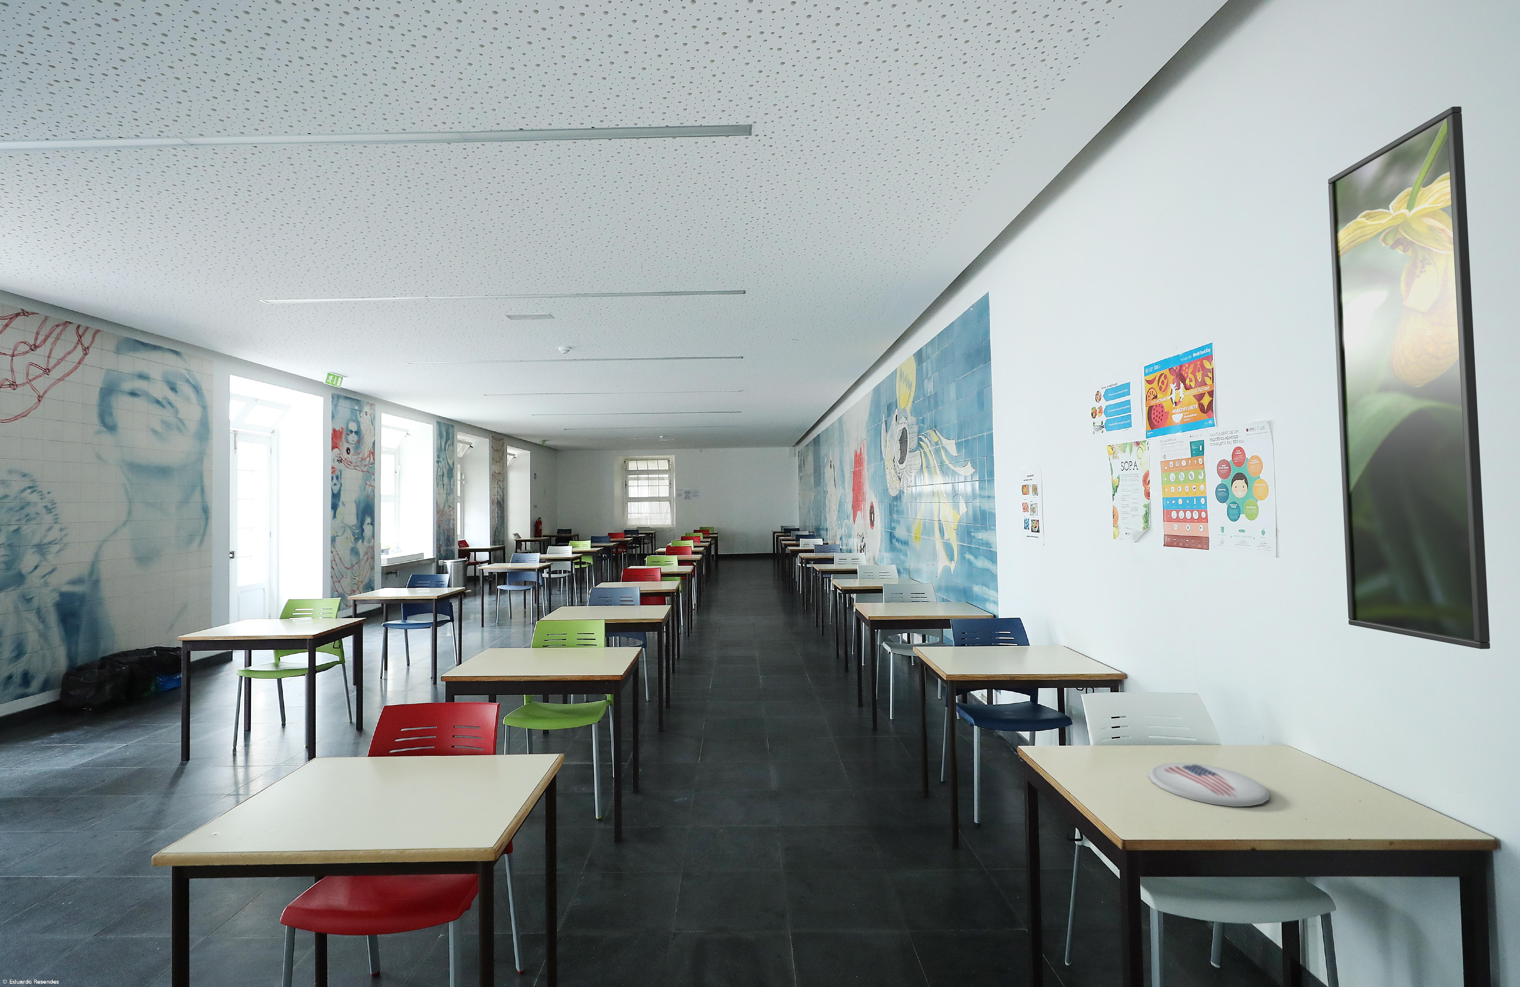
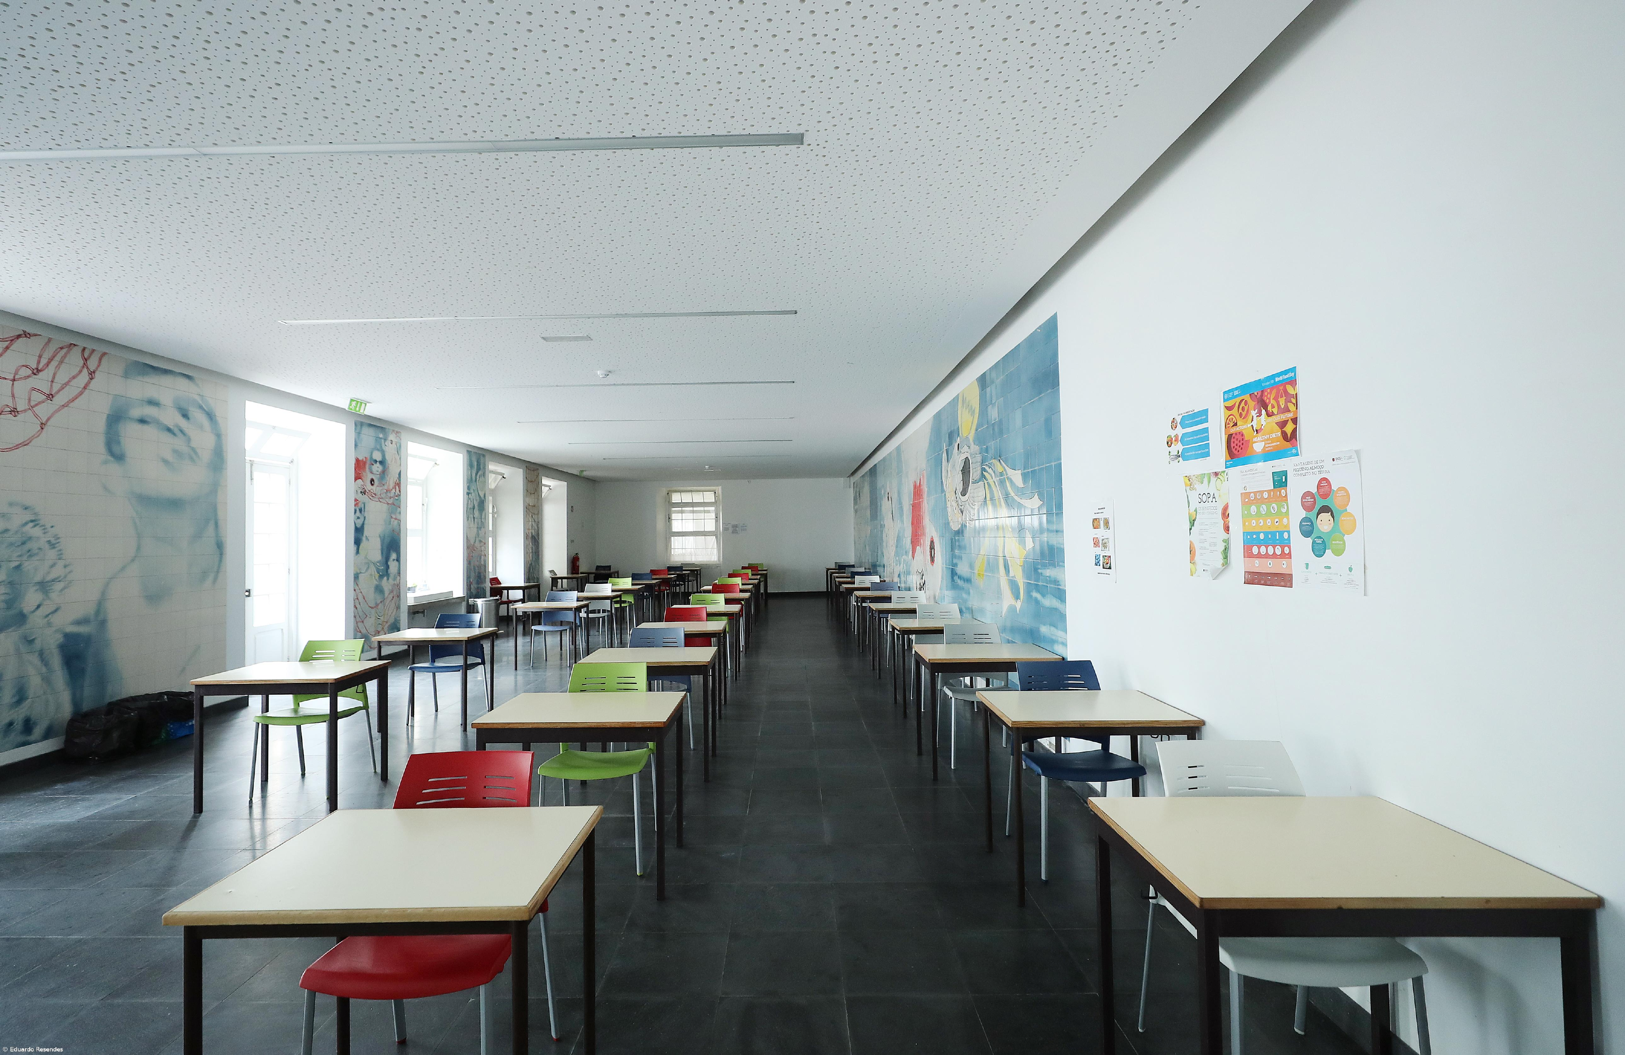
- plate [1148,762,1270,808]
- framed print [1327,106,1490,649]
